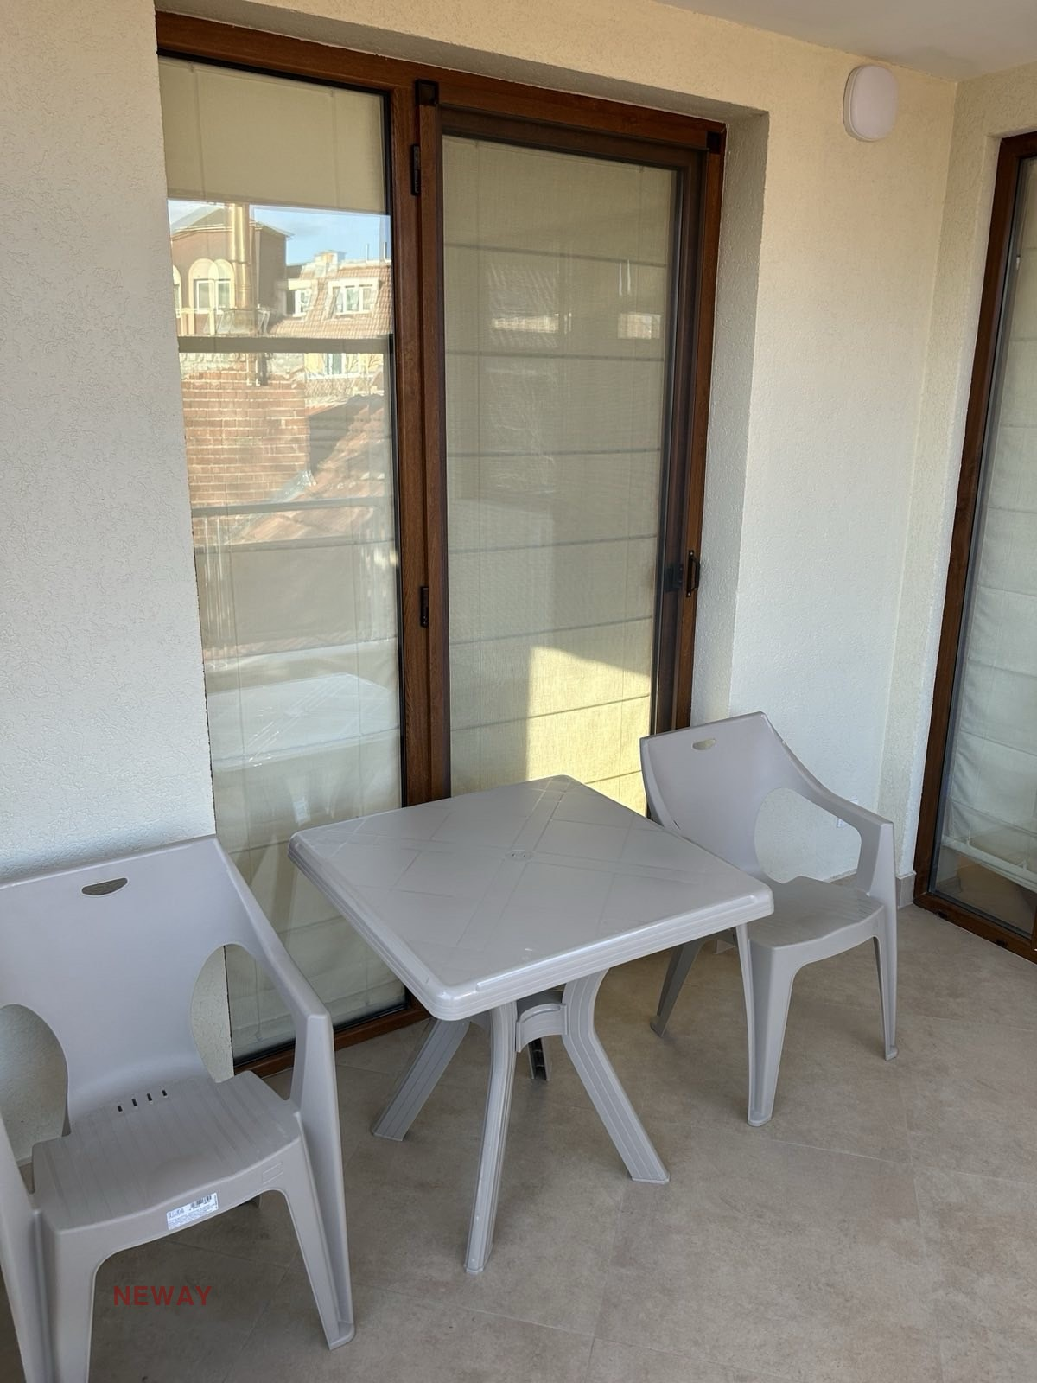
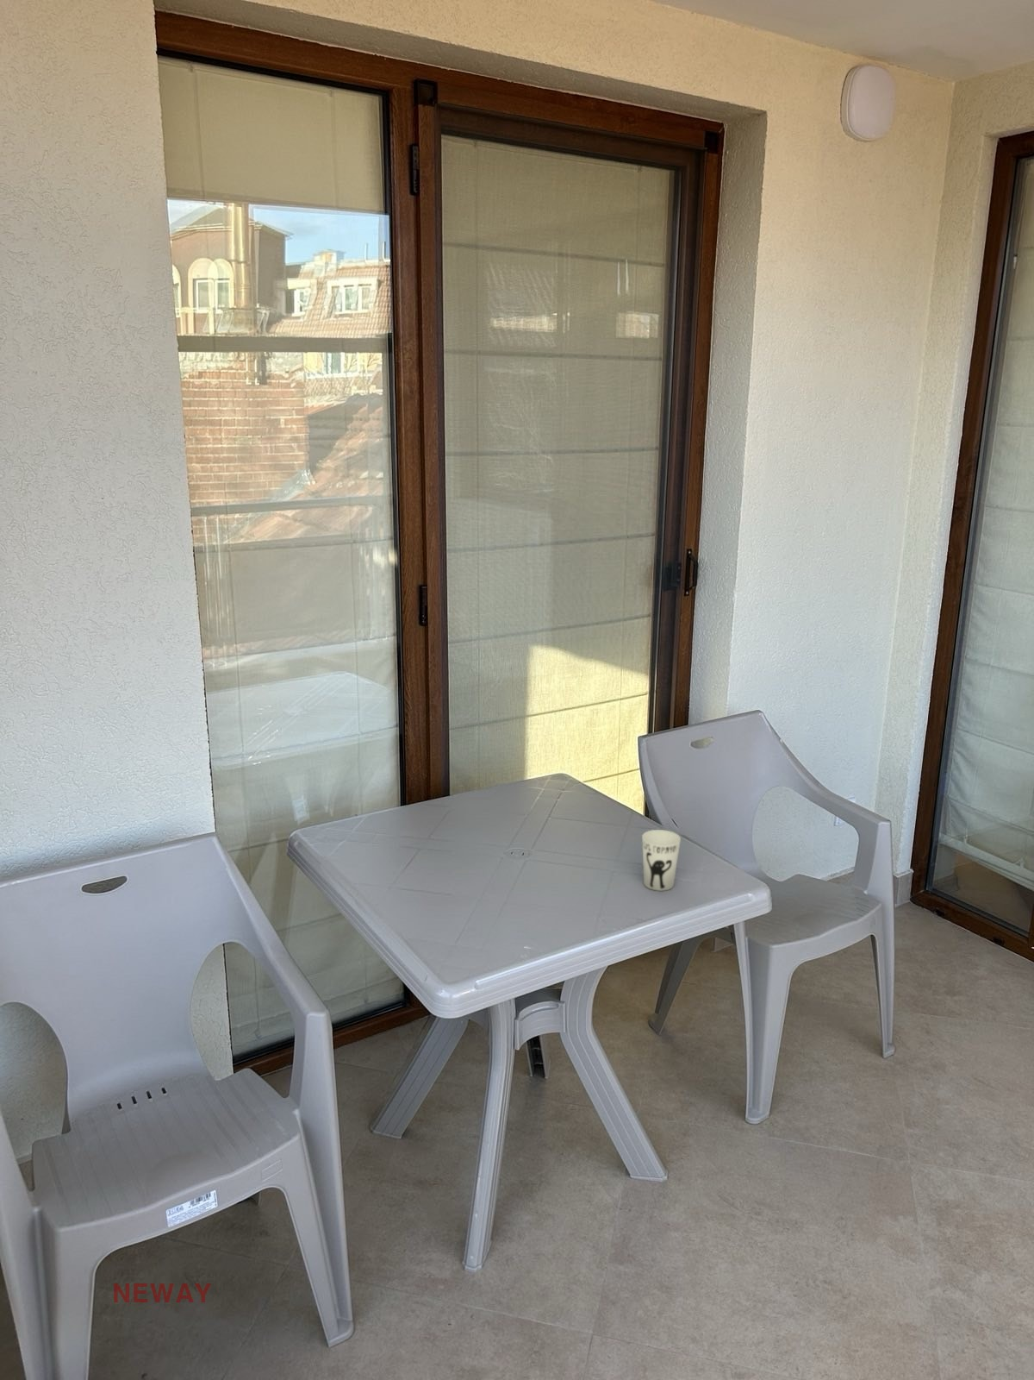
+ cup [641,829,682,892]
